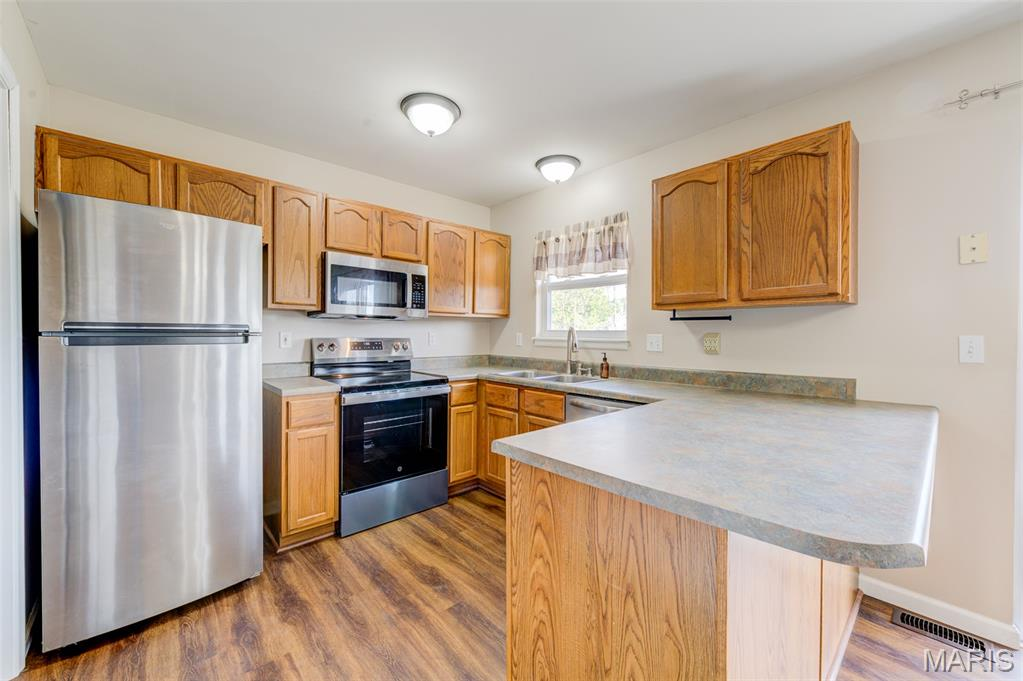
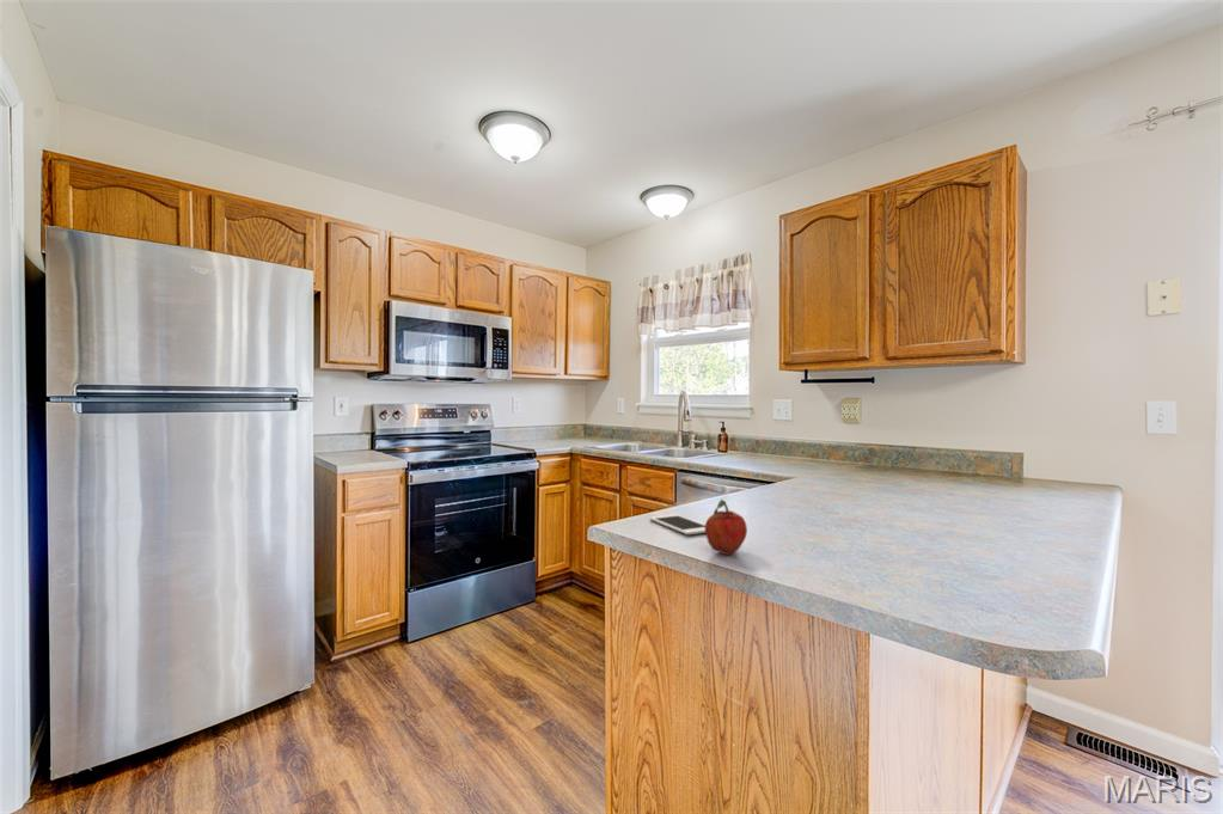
+ cell phone [649,514,705,535]
+ fruit [704,498,748,556]
